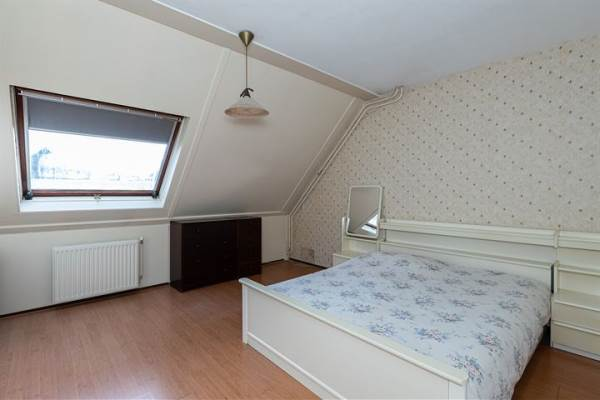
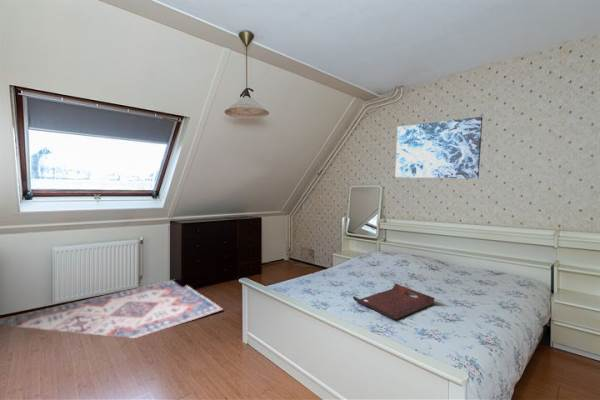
+ serving tray [352,283,436,321]
+ rug [0,279,224,339]
+ wall art [395,116,483,179]
